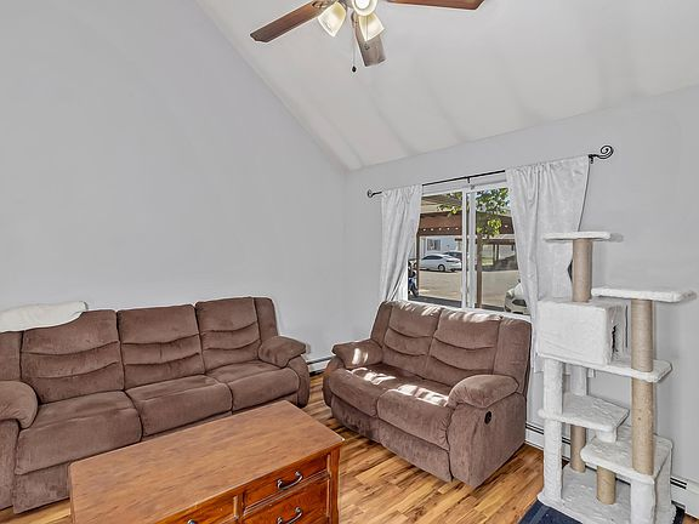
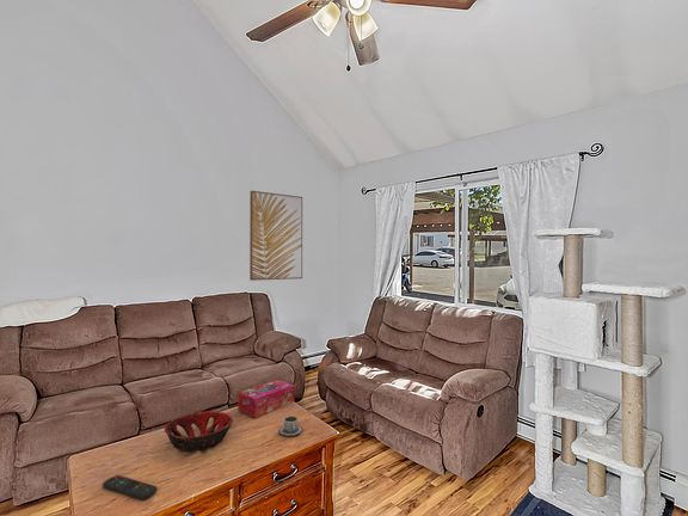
+ decorative bowl [164,410,234,454]
+ remote control [102,474,158,500]
+ wall art [248,190,303,282]
+ cup [278,414,305,437]
+ tissue box [236,379,295,419]
